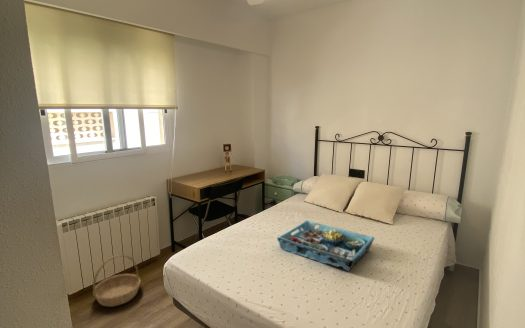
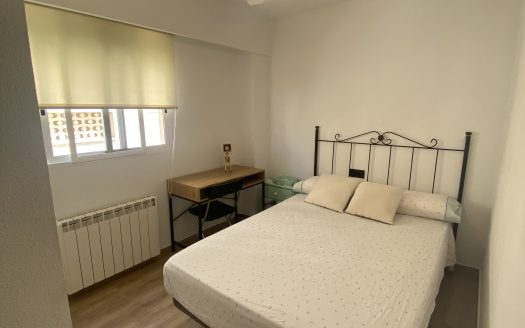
- serving tray [276,219,375,272]
- basket [92,254,141,308]
